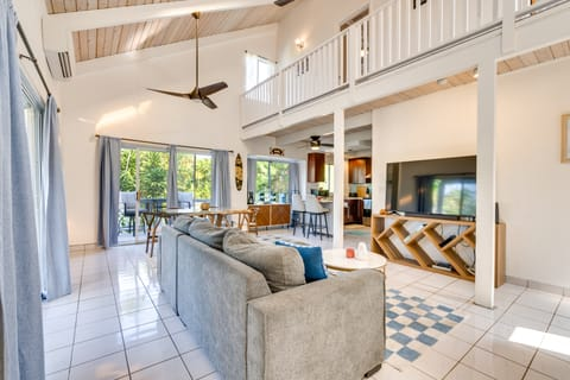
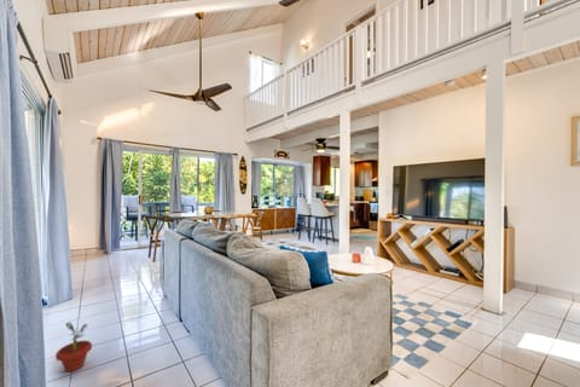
+ potted plant [54,320,93,374]
